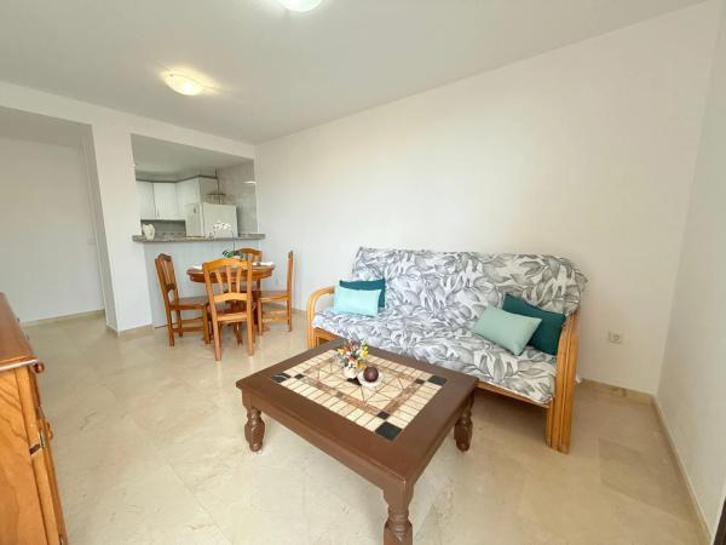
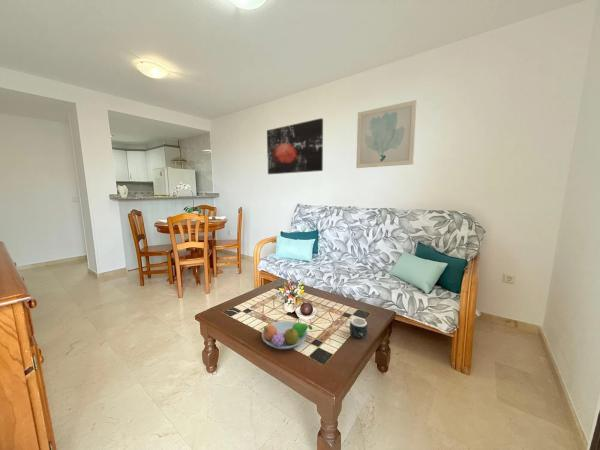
+ wall art [355,99,418,169]
+ fruit bowl [261,320,313,350]
+ wall art [266,117,324,175]
+ mug [344,317,369,339]
